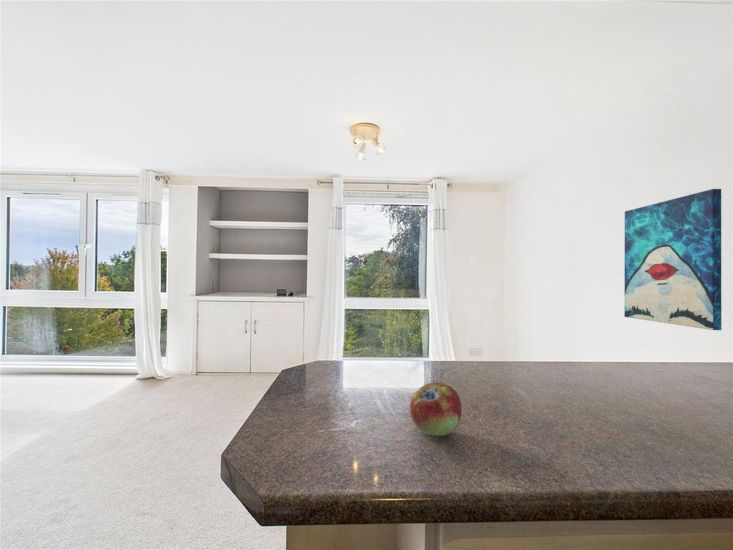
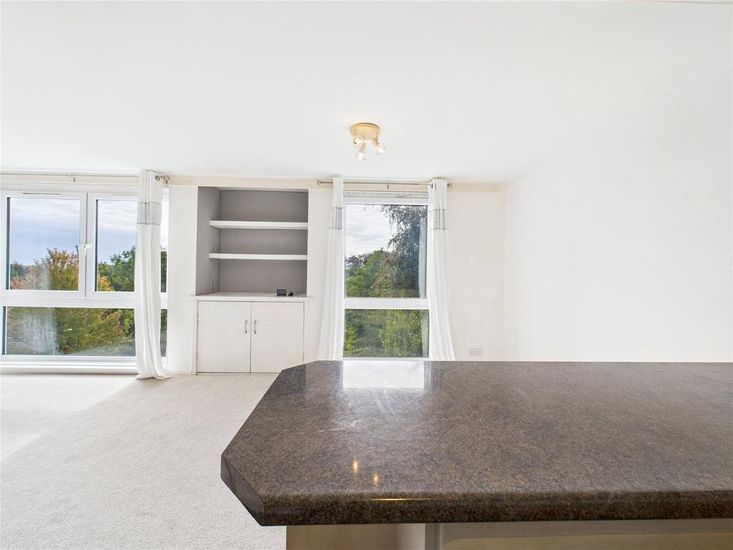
- fruit [409,382,463,437]
- wall art [623,188,722,331]
